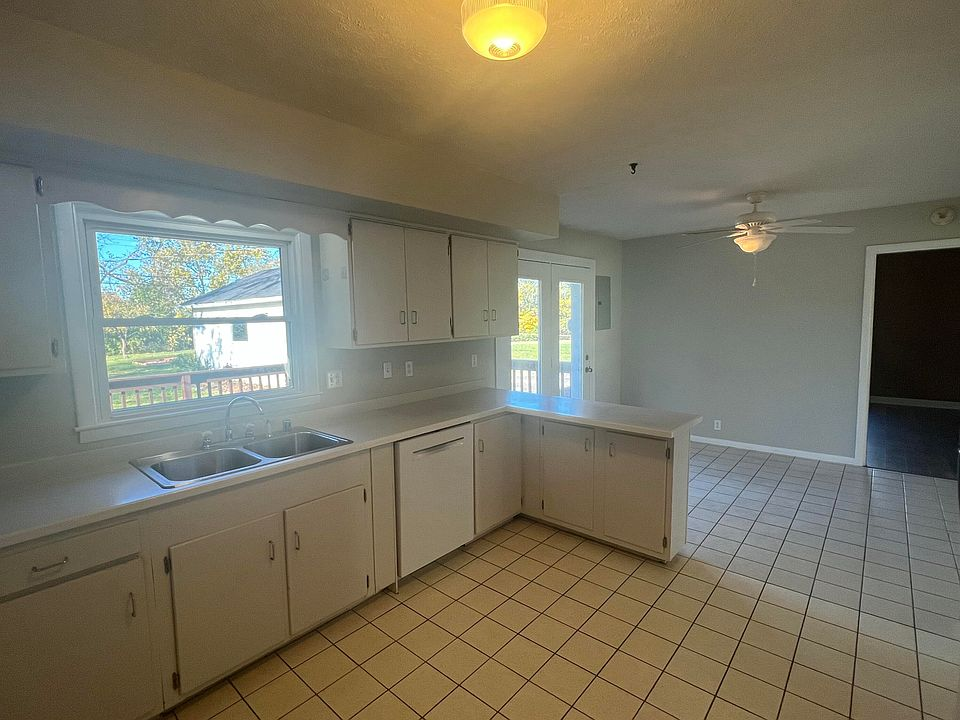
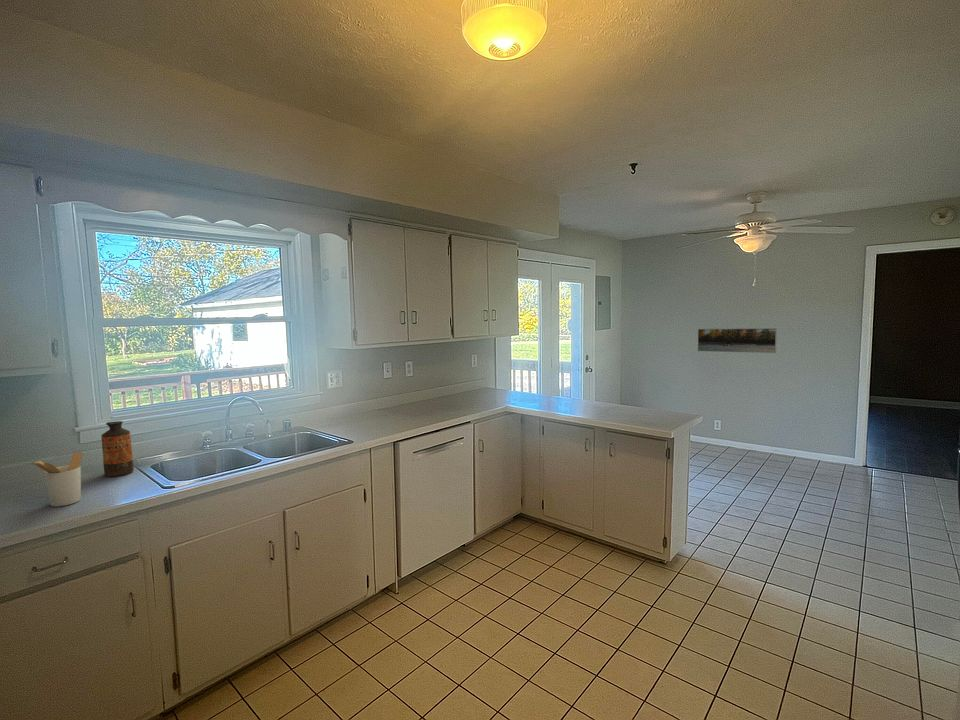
+ utensil holder [31,451,84,507]
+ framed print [697,327,778,354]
+ bottle [100,420,135,477]
